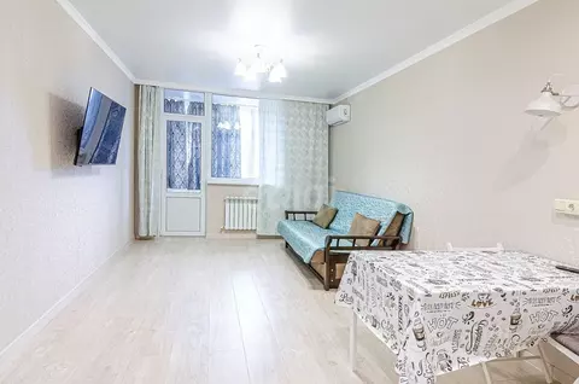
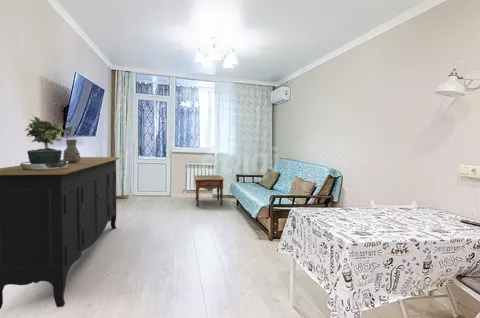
+ sideboard [0,156,120,310]
+ potted plant [19,115,69,170]
+ decorative vase [62,139,81,163]
+ side table [193,174,225,208]
